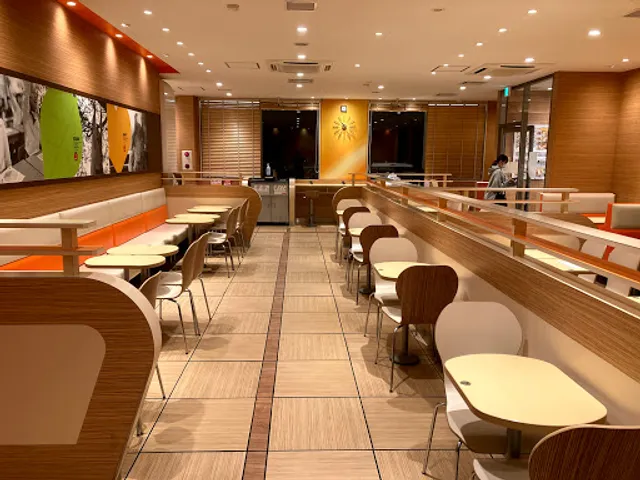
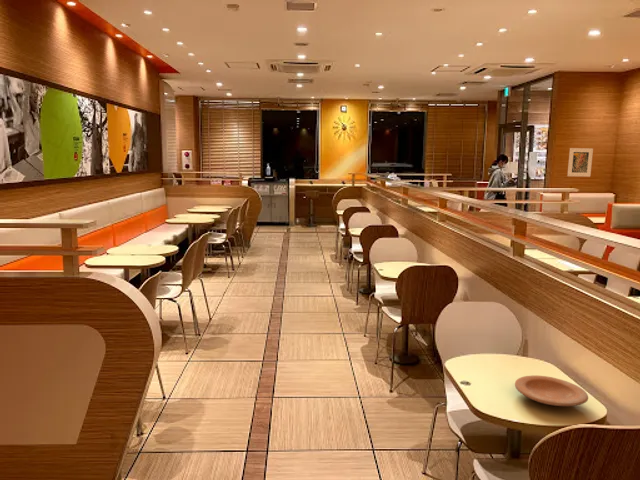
+ plate [514,375,589,407]
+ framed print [566,147,594,178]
